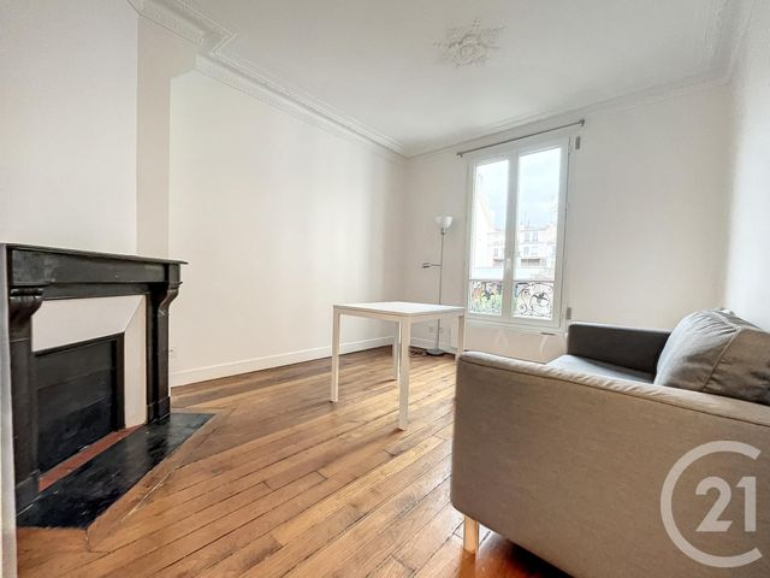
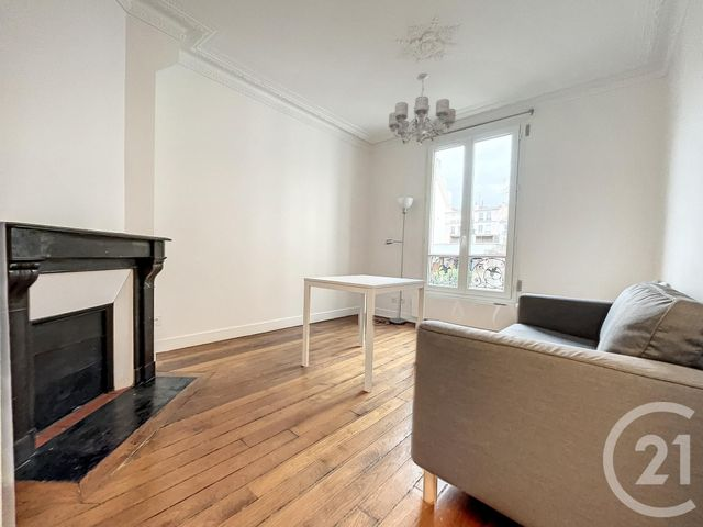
+ chandelier [388,72,457,146]
